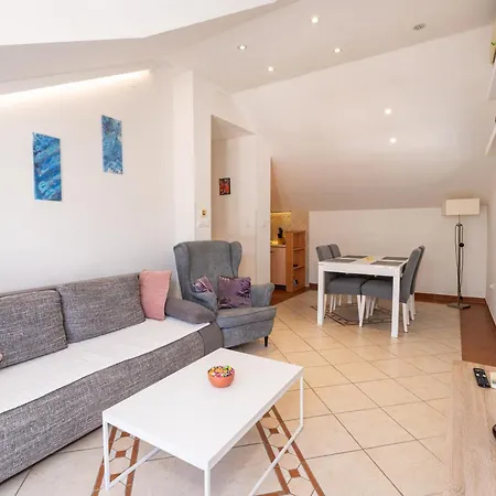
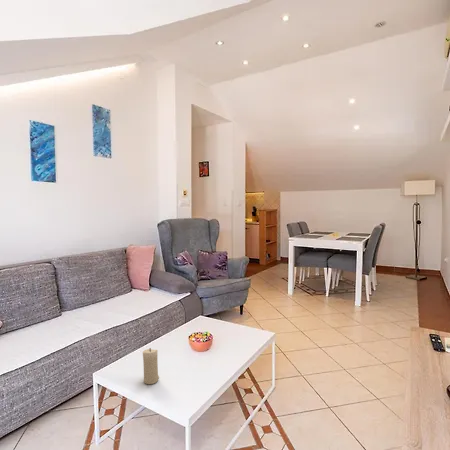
+ candle [142,347,160,385]
